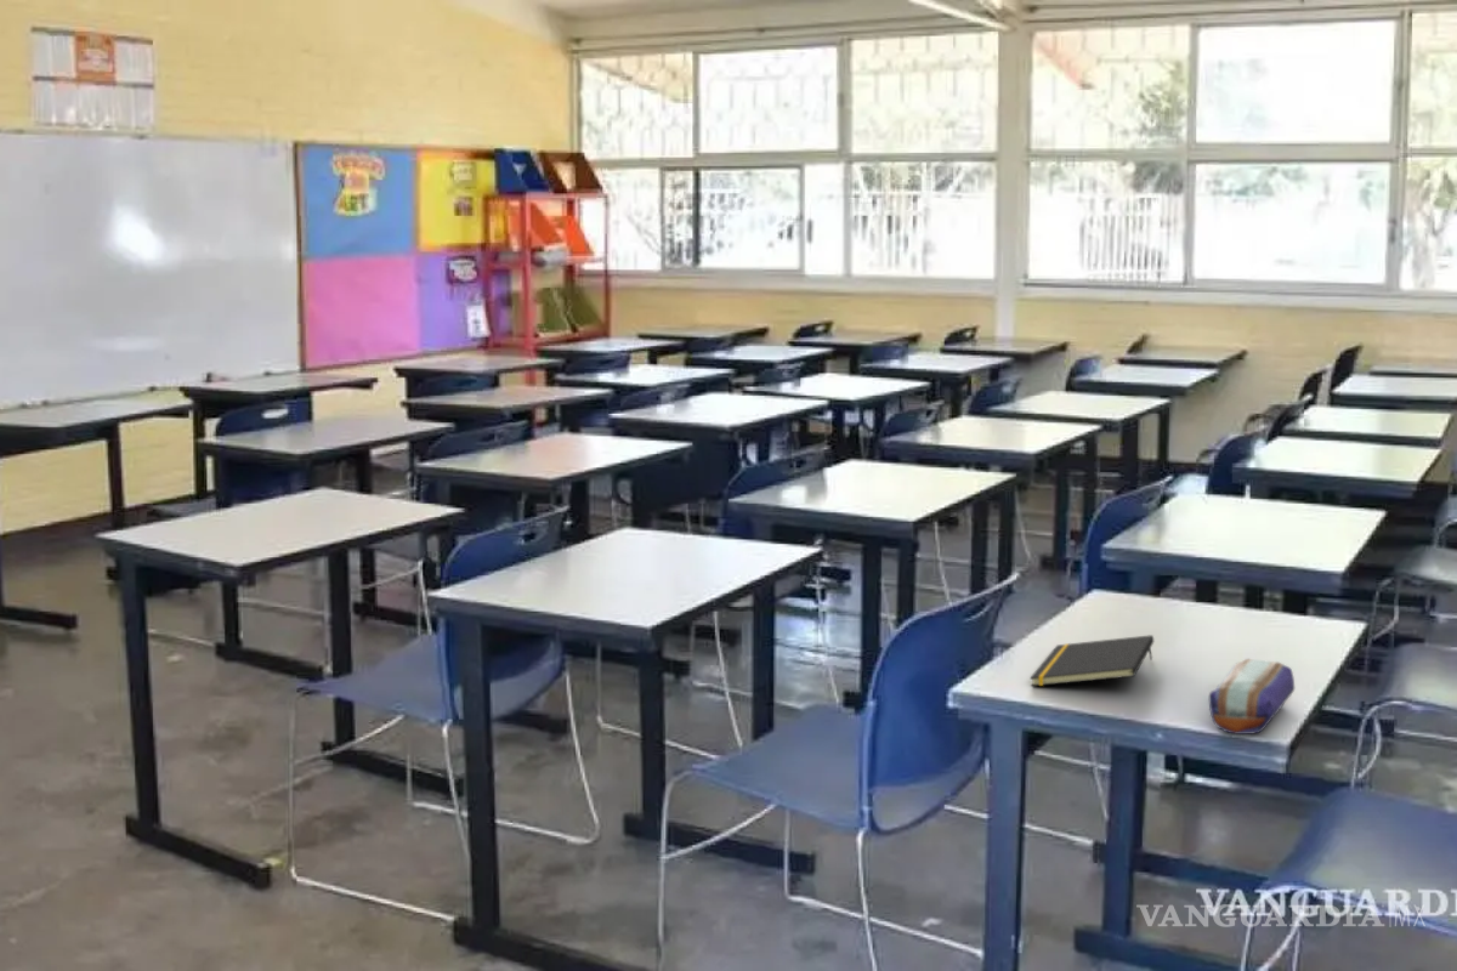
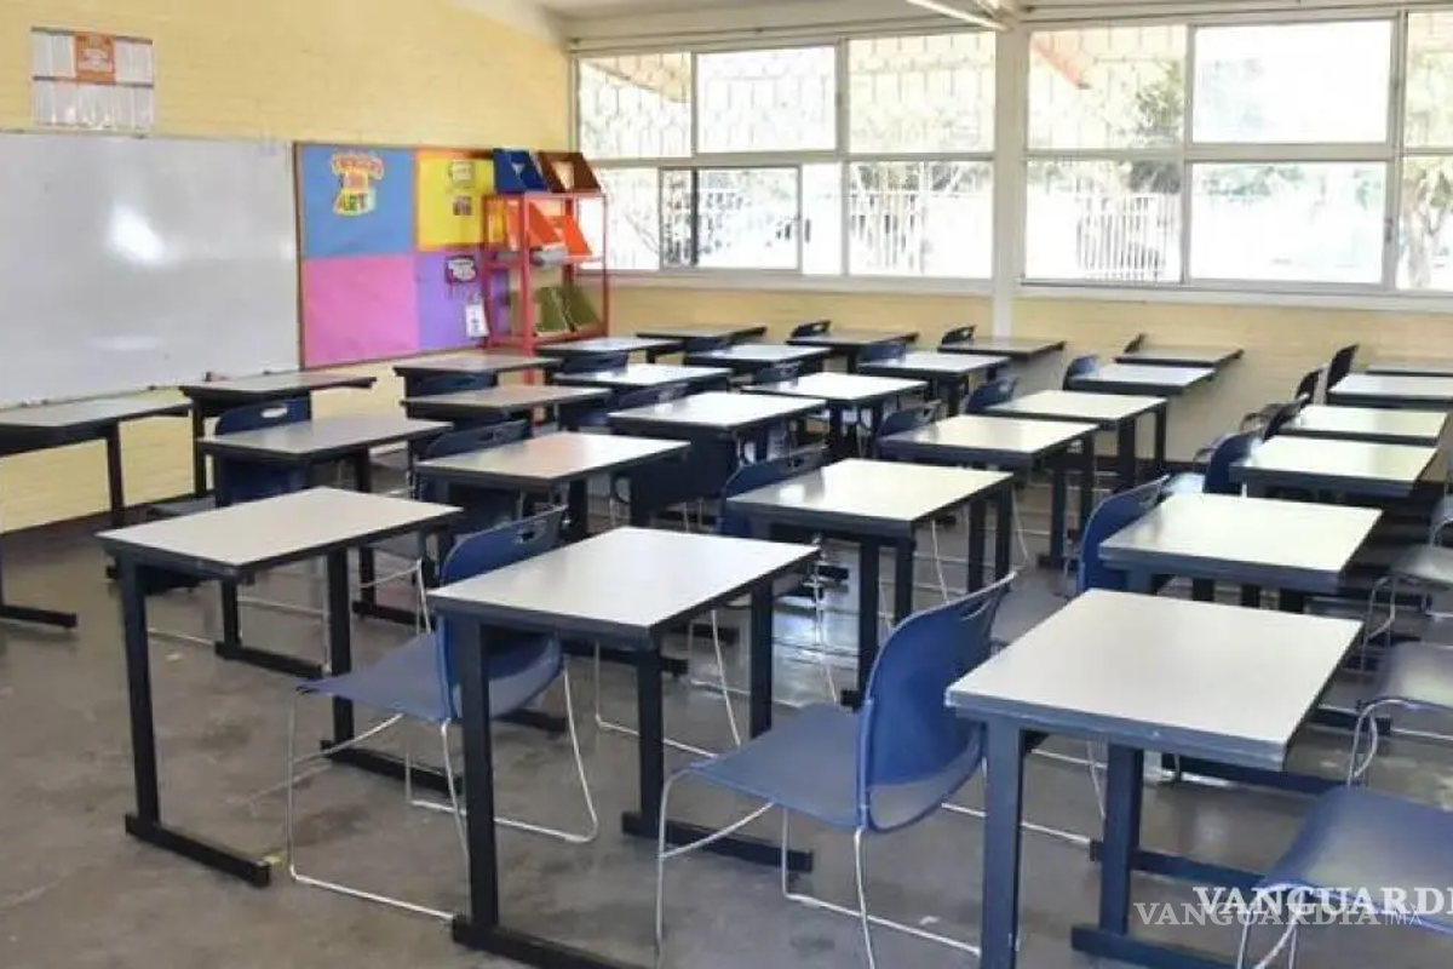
- notepad [1028,634,1155,687]
- pencil case [1208,658,1296,736]
